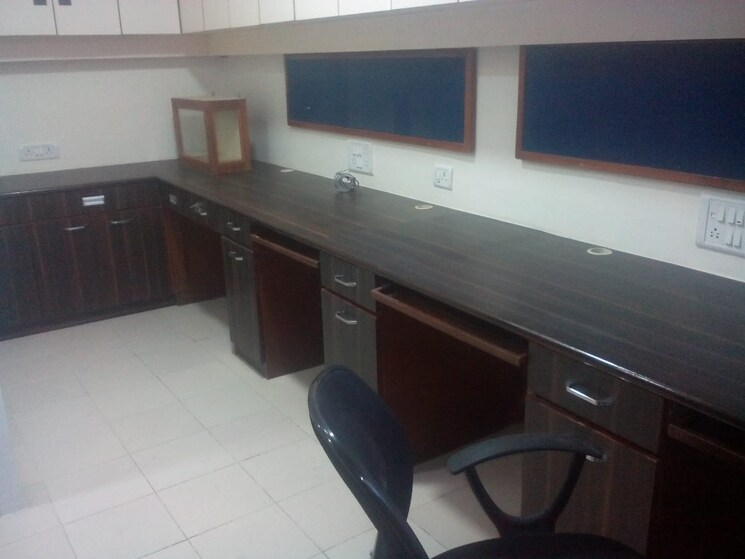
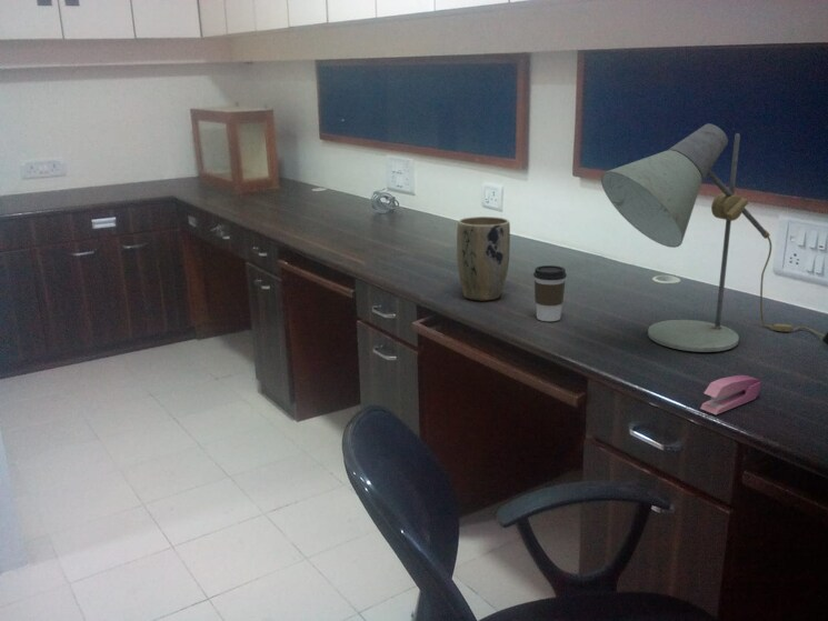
+ desk lamp [600,122,828,353]
+ stapler [699,374,761,415]
+ coffee cup [532,264,568,322]
+ plant pot [456,216,511,302]
